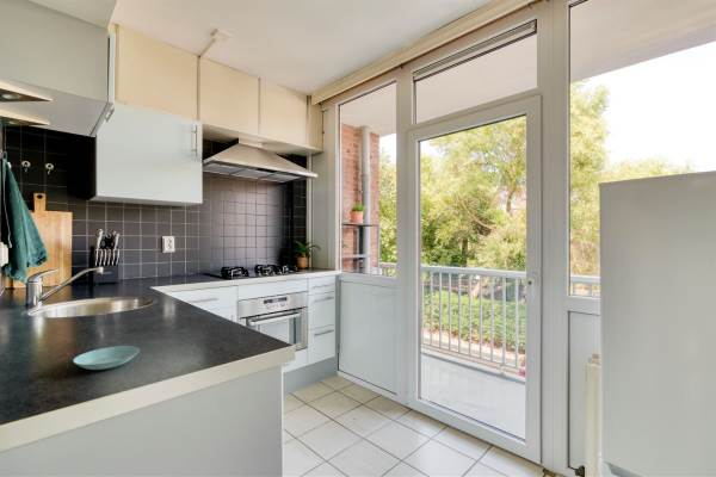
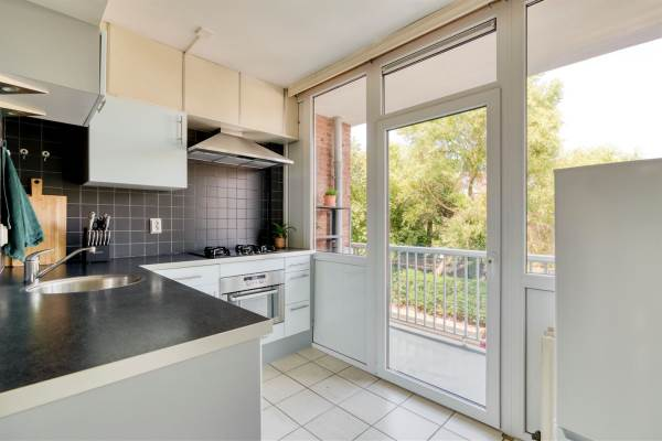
- saucer [72,345,141,371]
